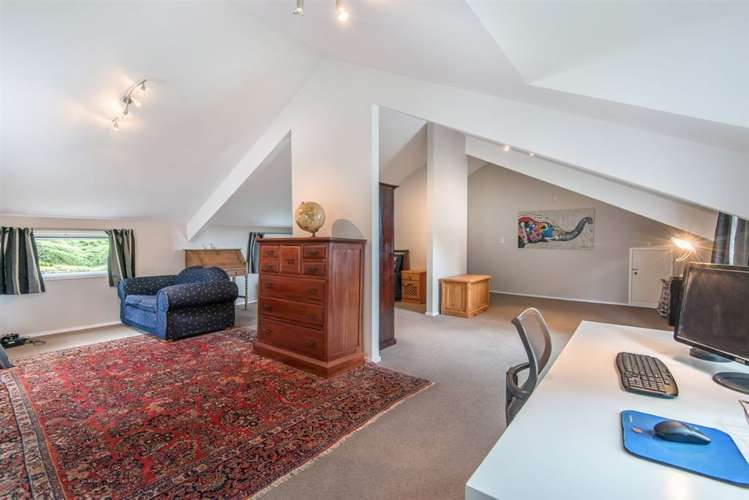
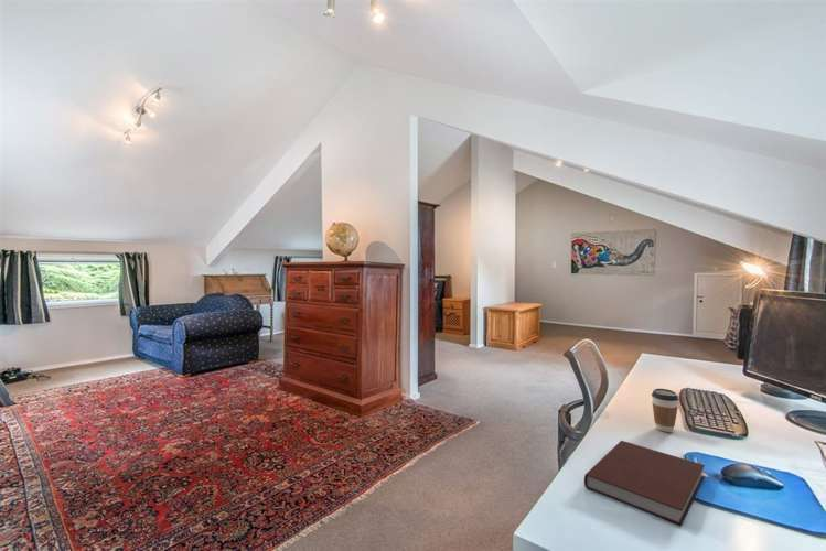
+ coffee cup [651,388,680,433]
+ notebook [583,440,706,526]
